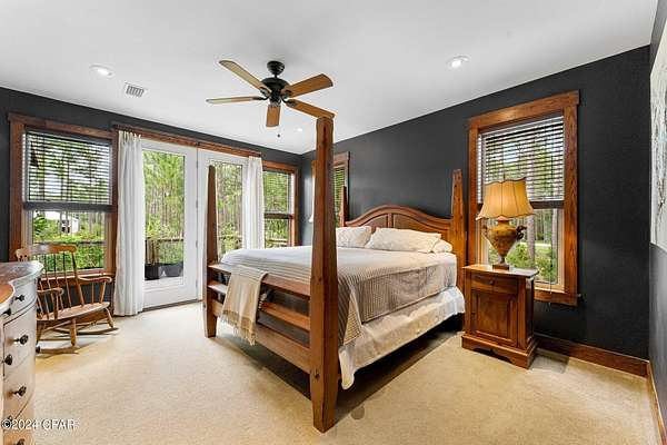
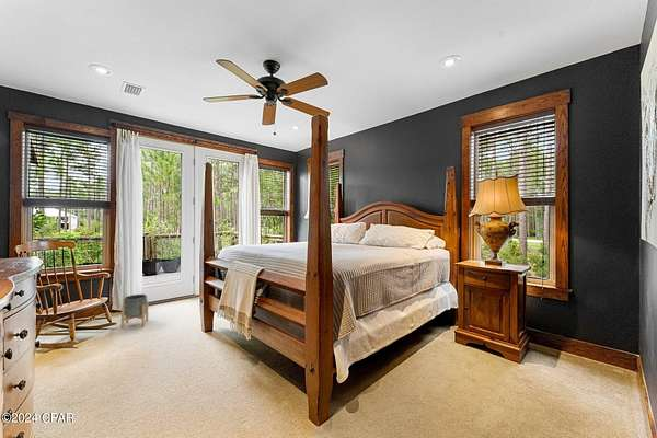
+ planter [120,293,149,330]
